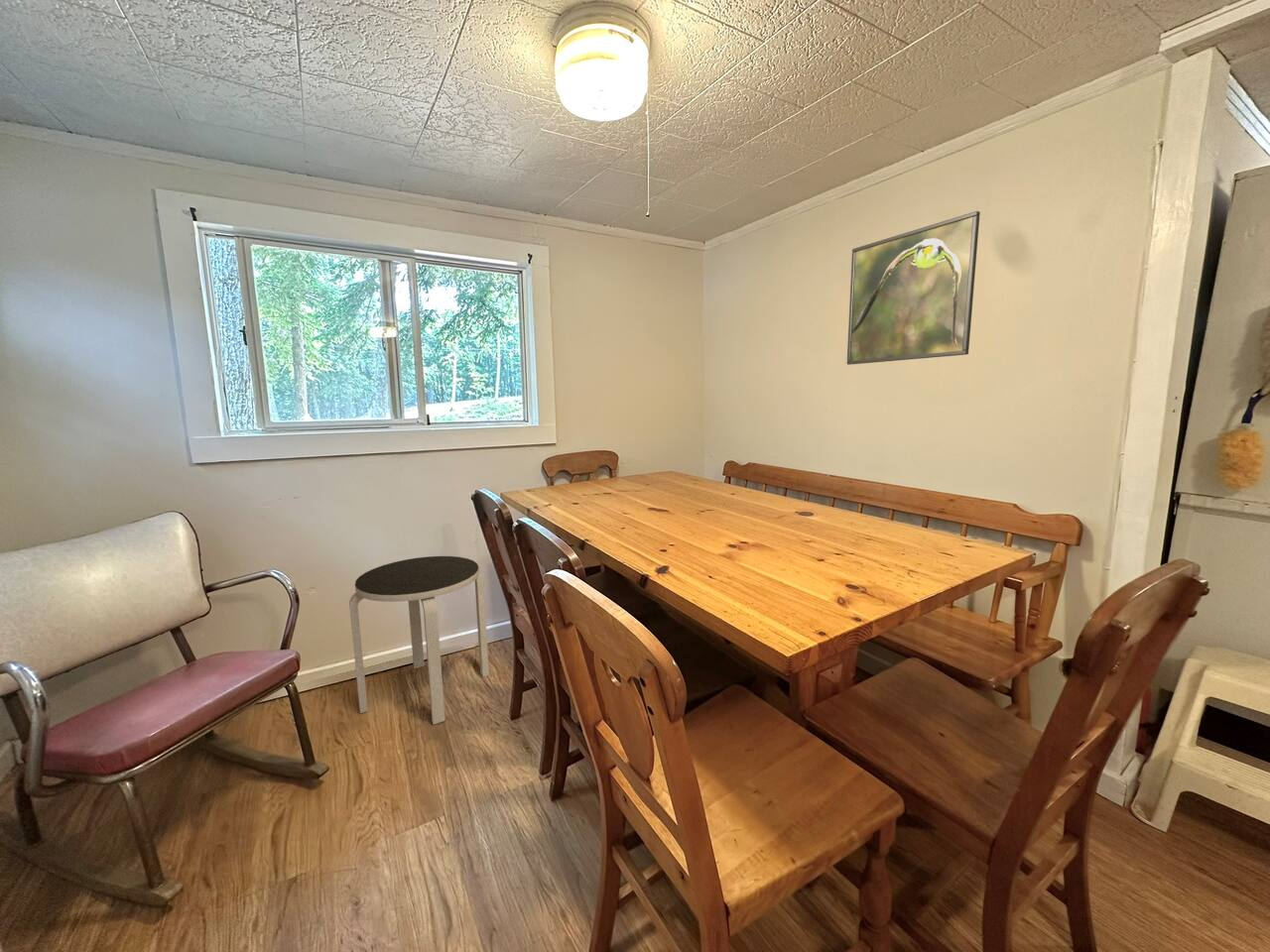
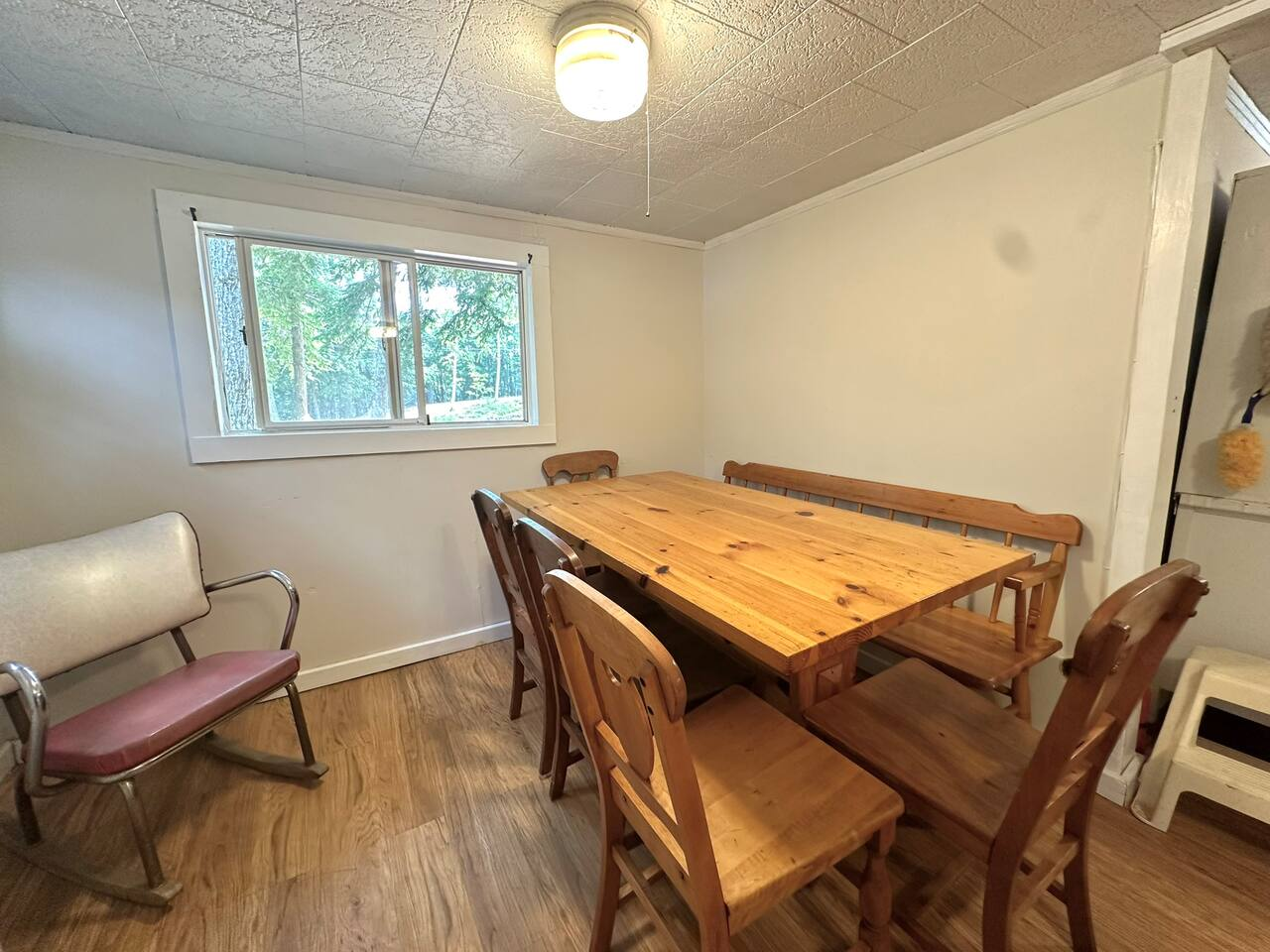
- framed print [846,210,981,366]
- side table [348,555,490,725]
